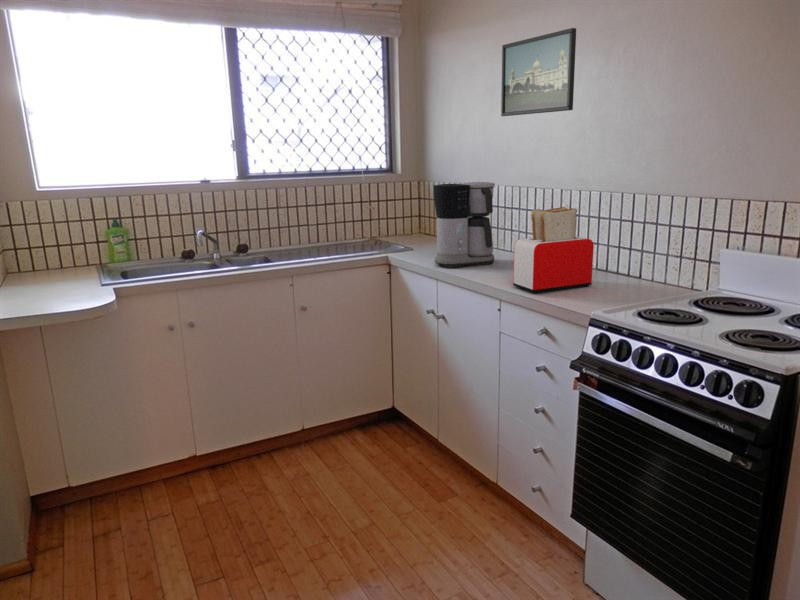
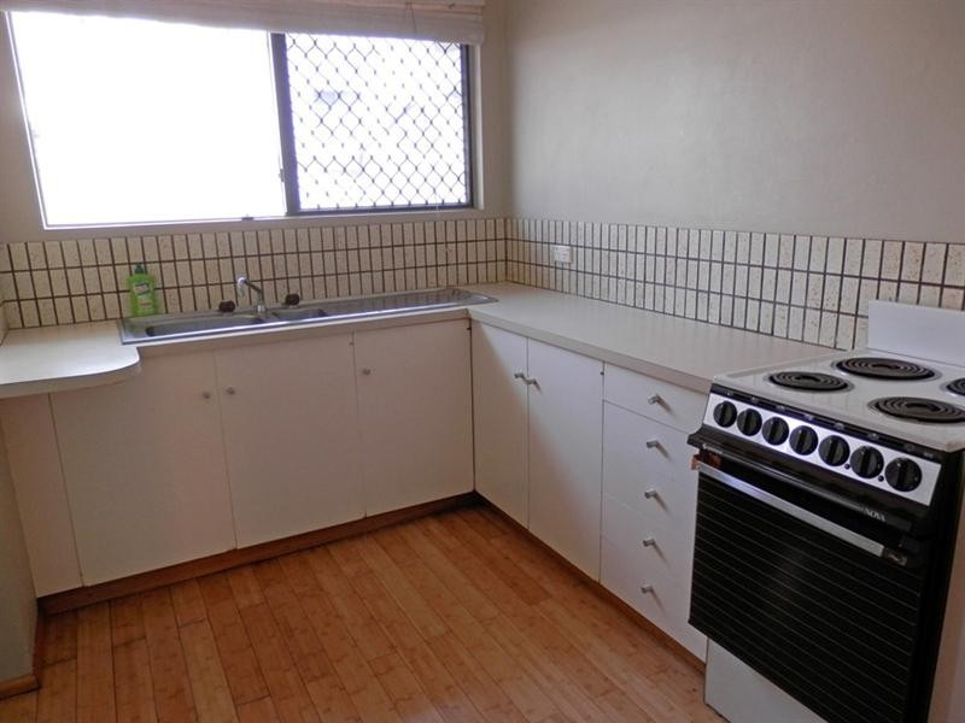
- toaster [512,206,595,294]
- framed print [500,27,577,117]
- coffee maker [432,181,496,269]
